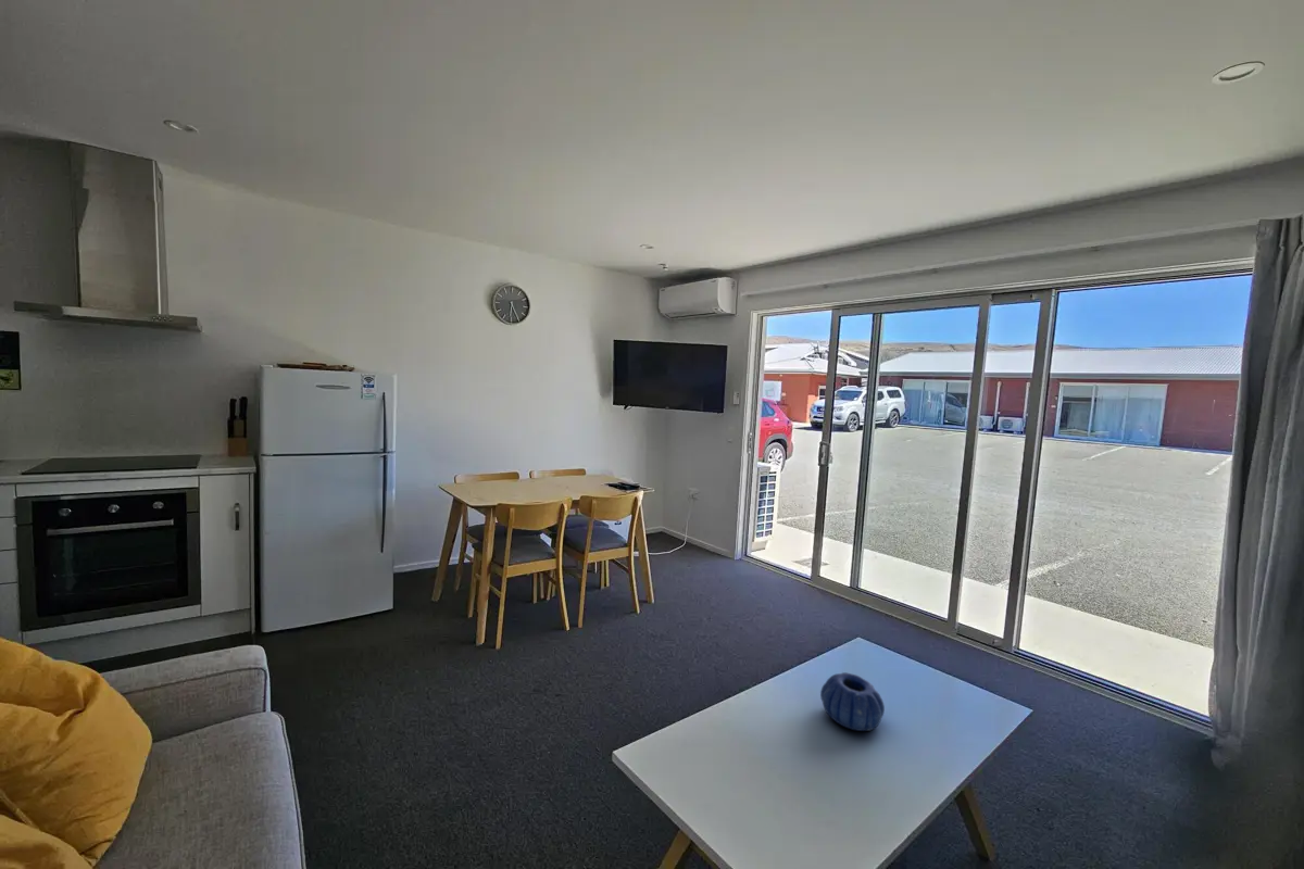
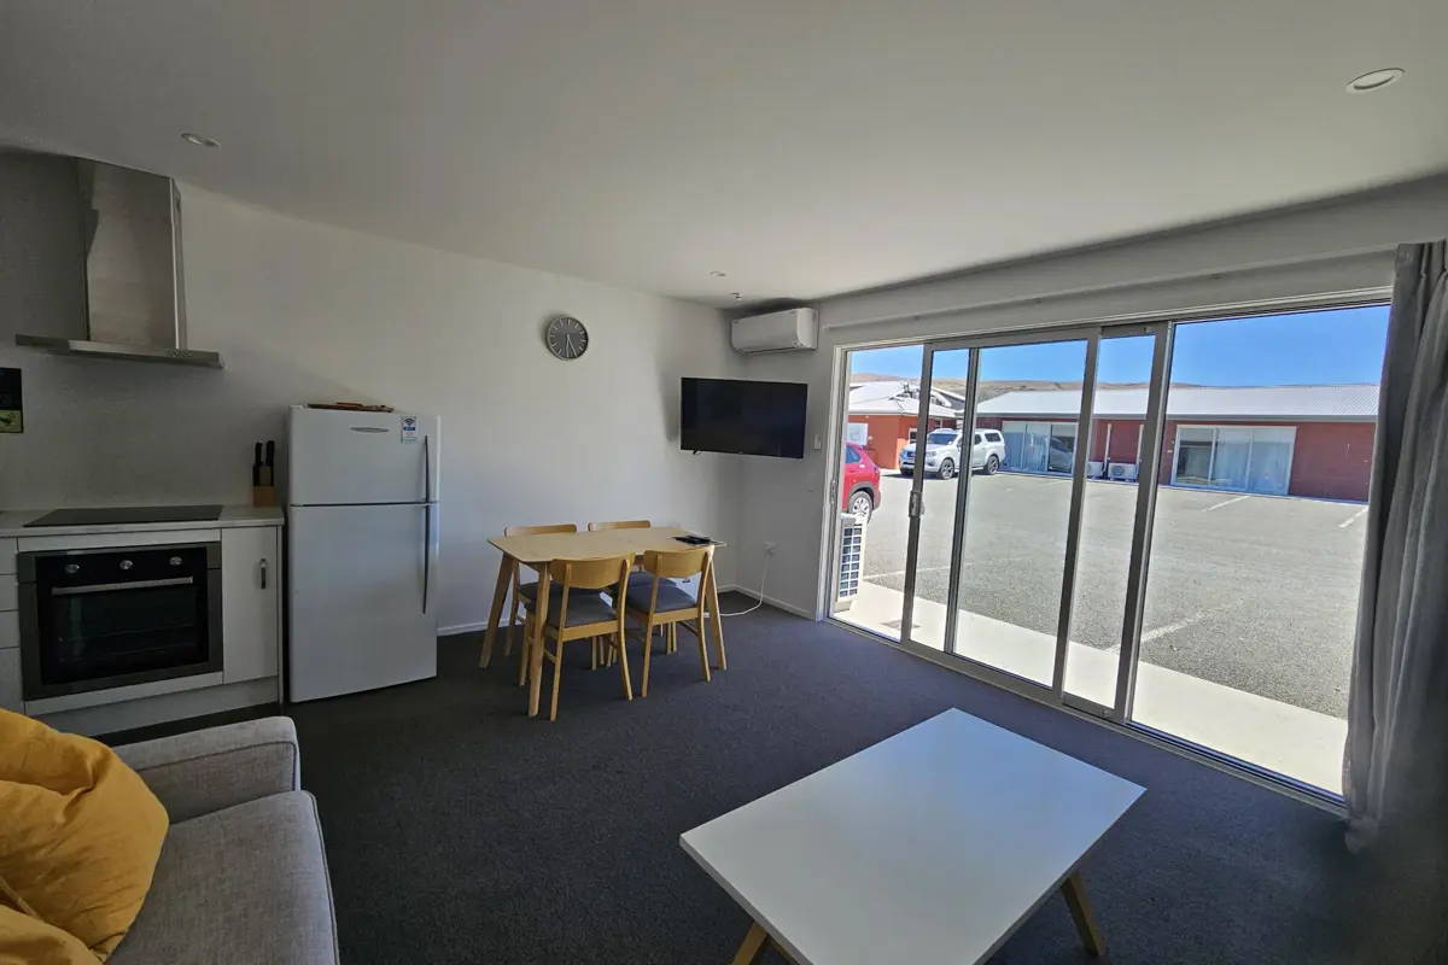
- decorative bowl [819,671,886,732]
